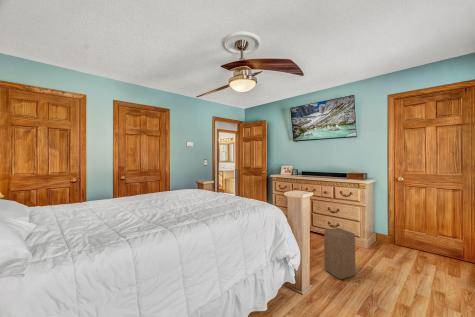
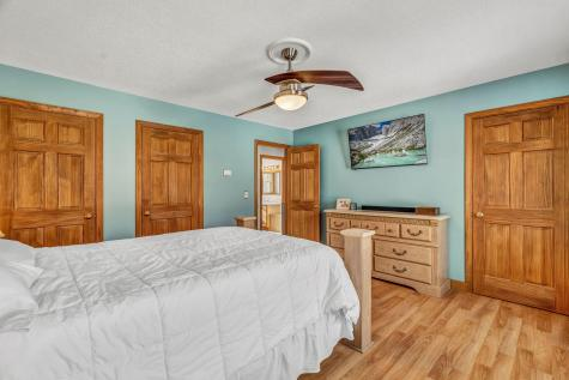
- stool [323,227,356,280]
